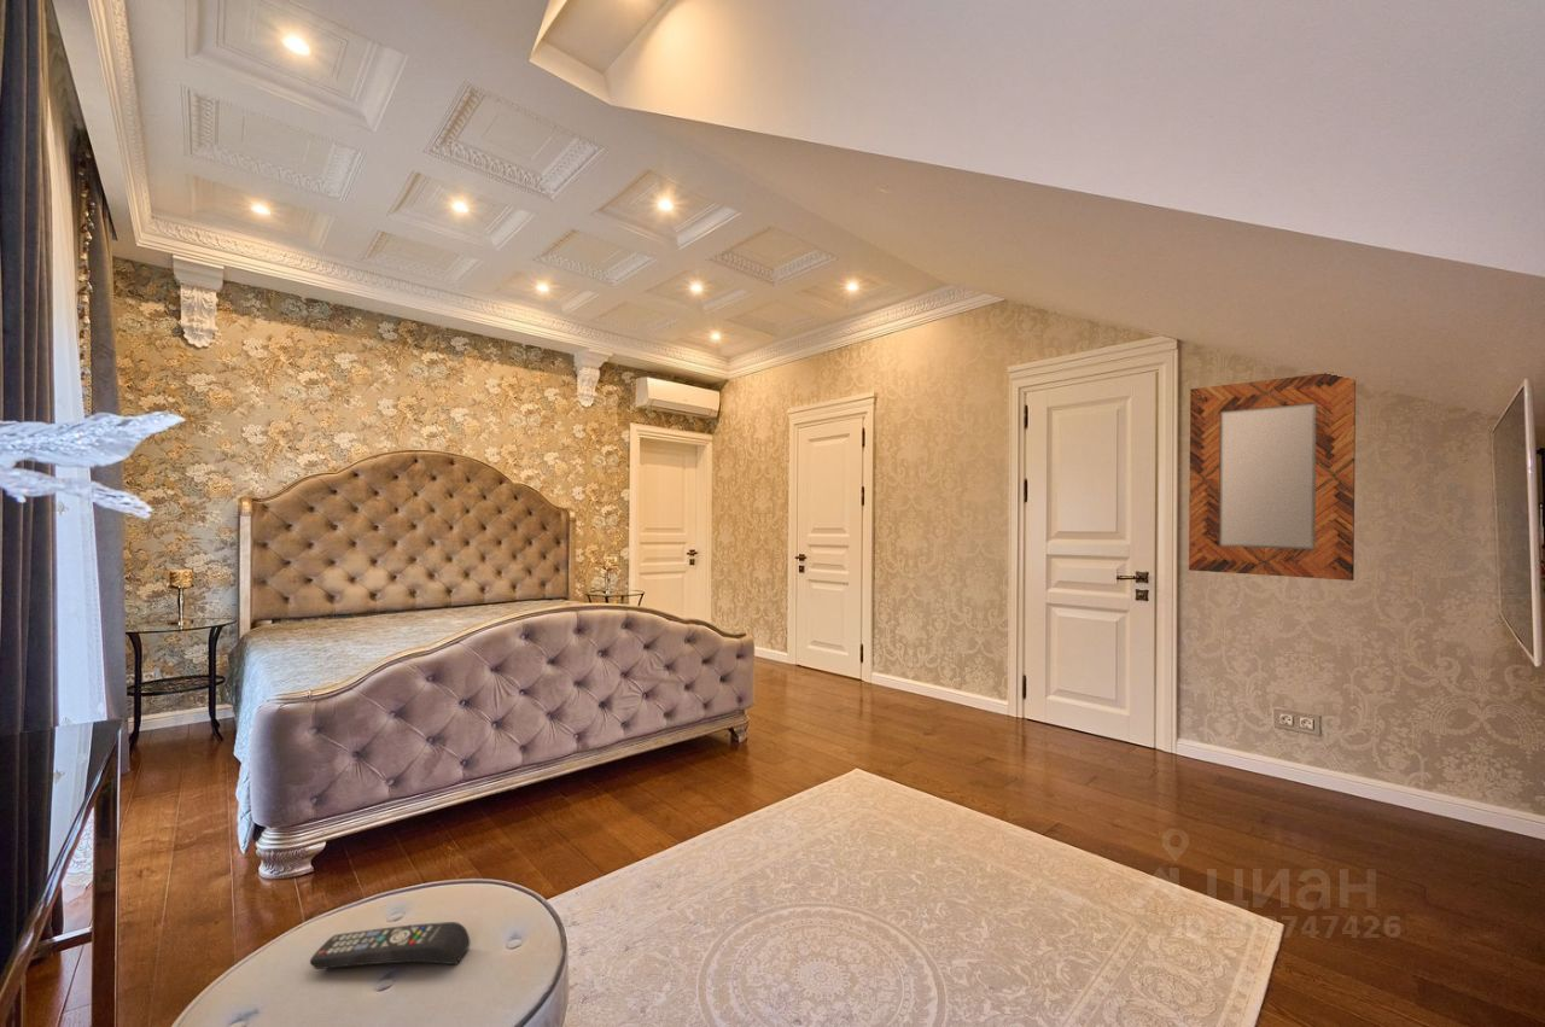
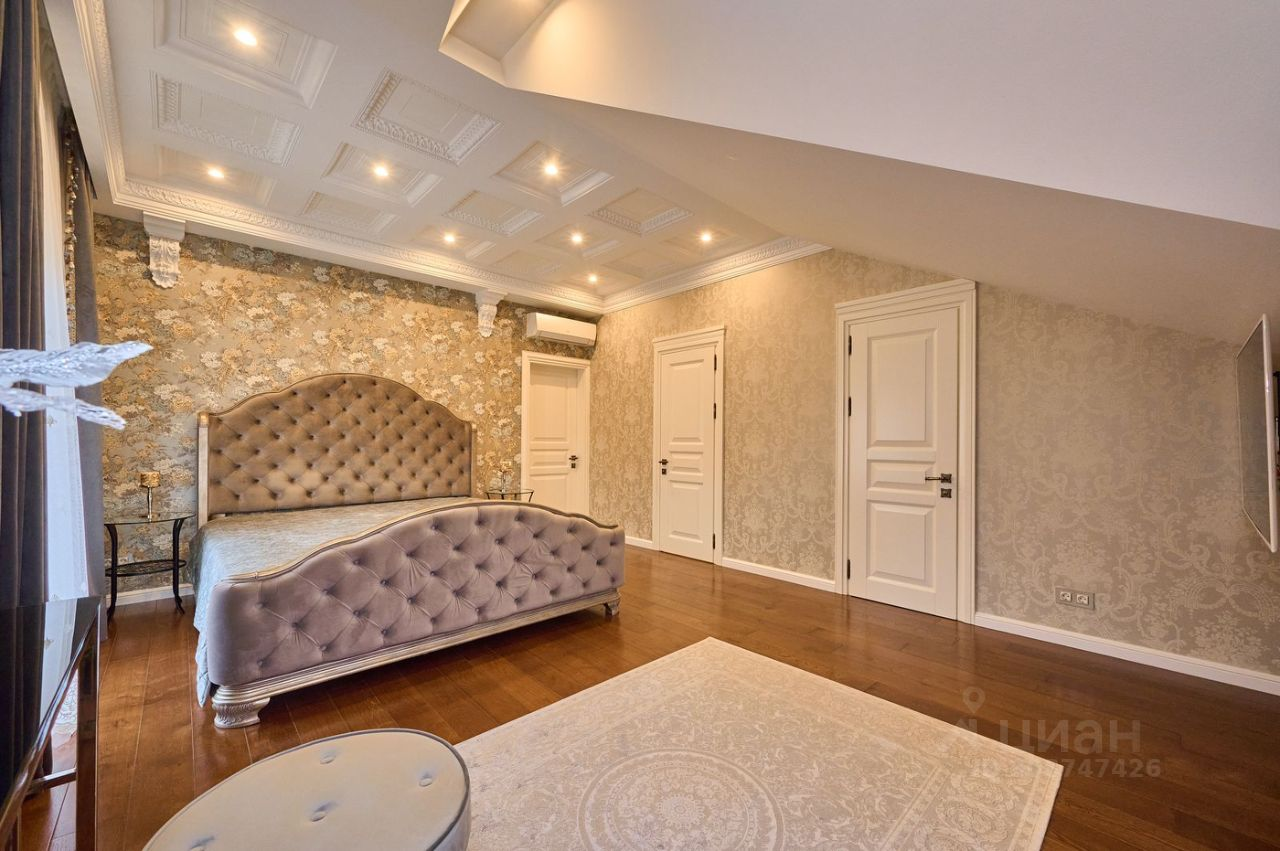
- home mirror [1188,372,1357,582]
- remote control [309,921,471,970]
